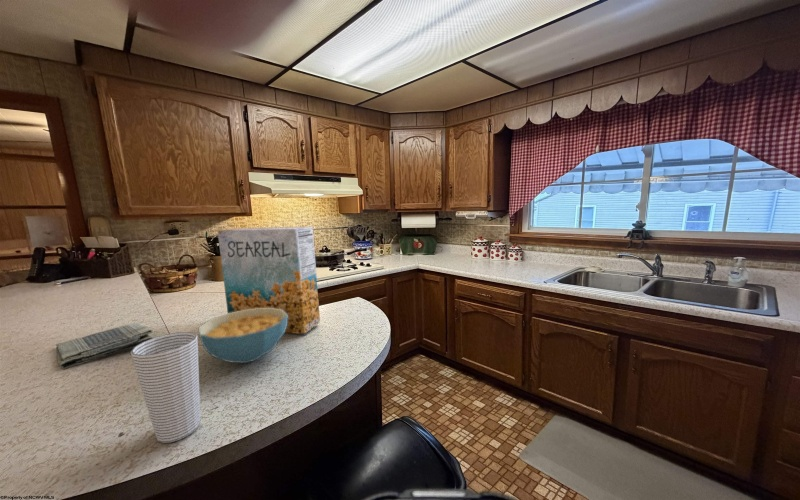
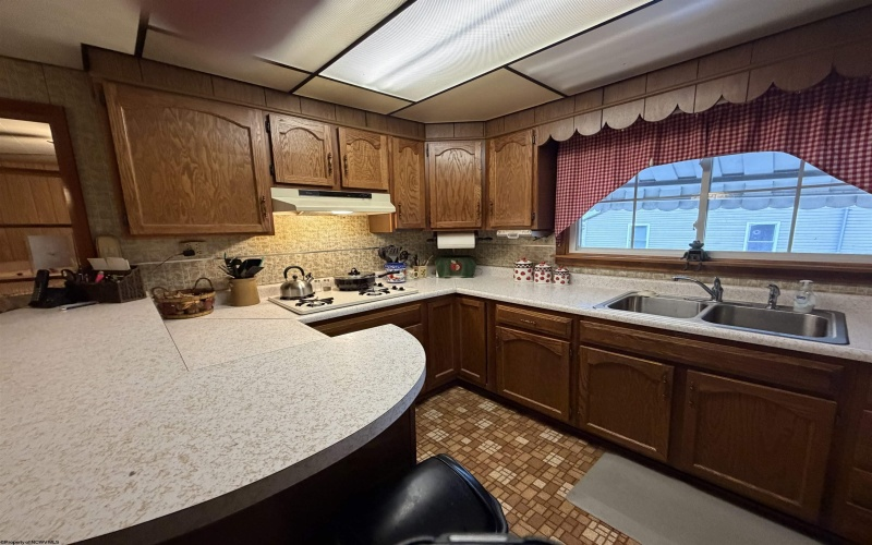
- cup [130,331,201,444]
- cereal bowl [198,308,288,364]
- dish towel [55,322,154,370]
- cereal box [217,225,321,335]
